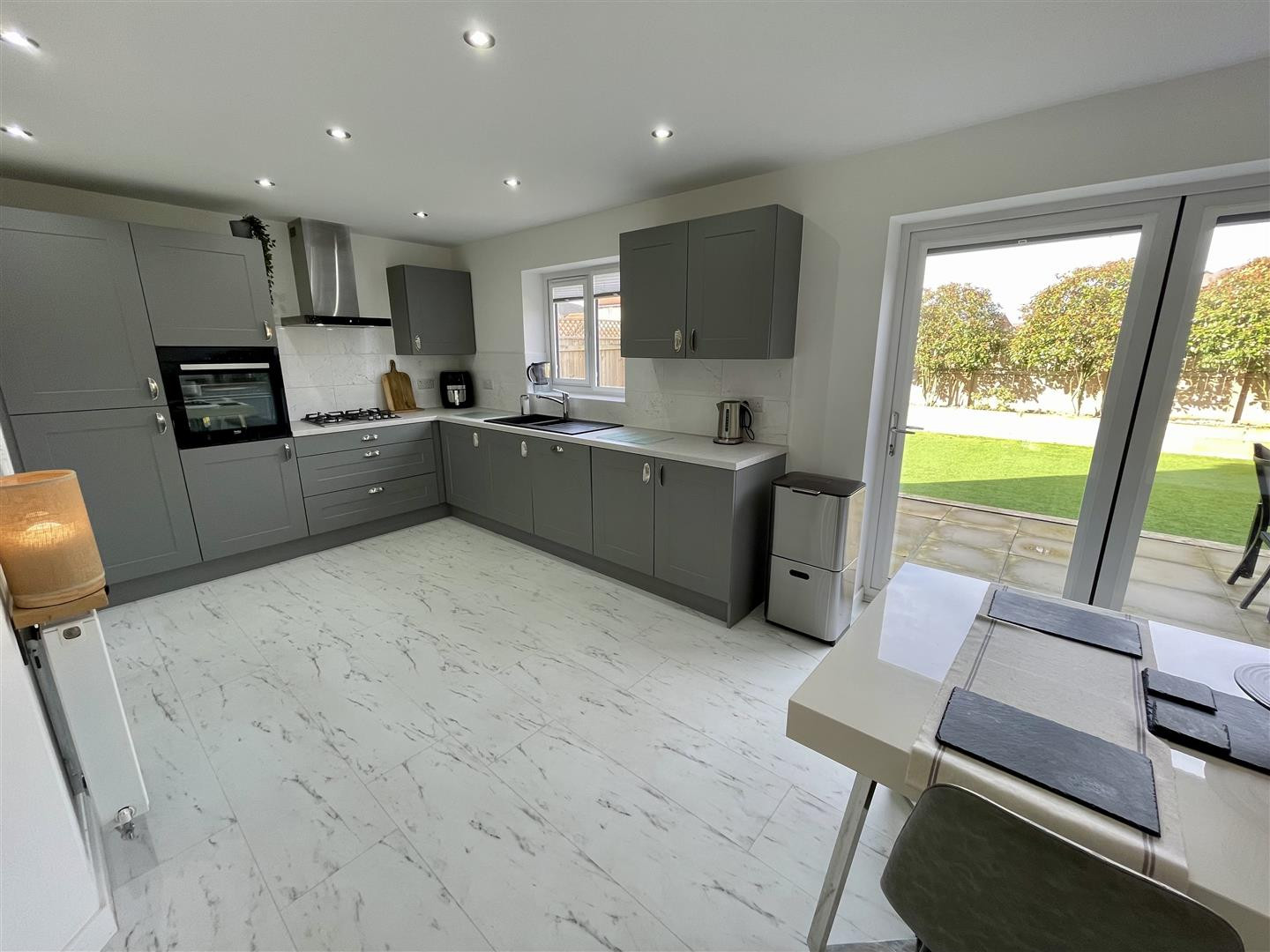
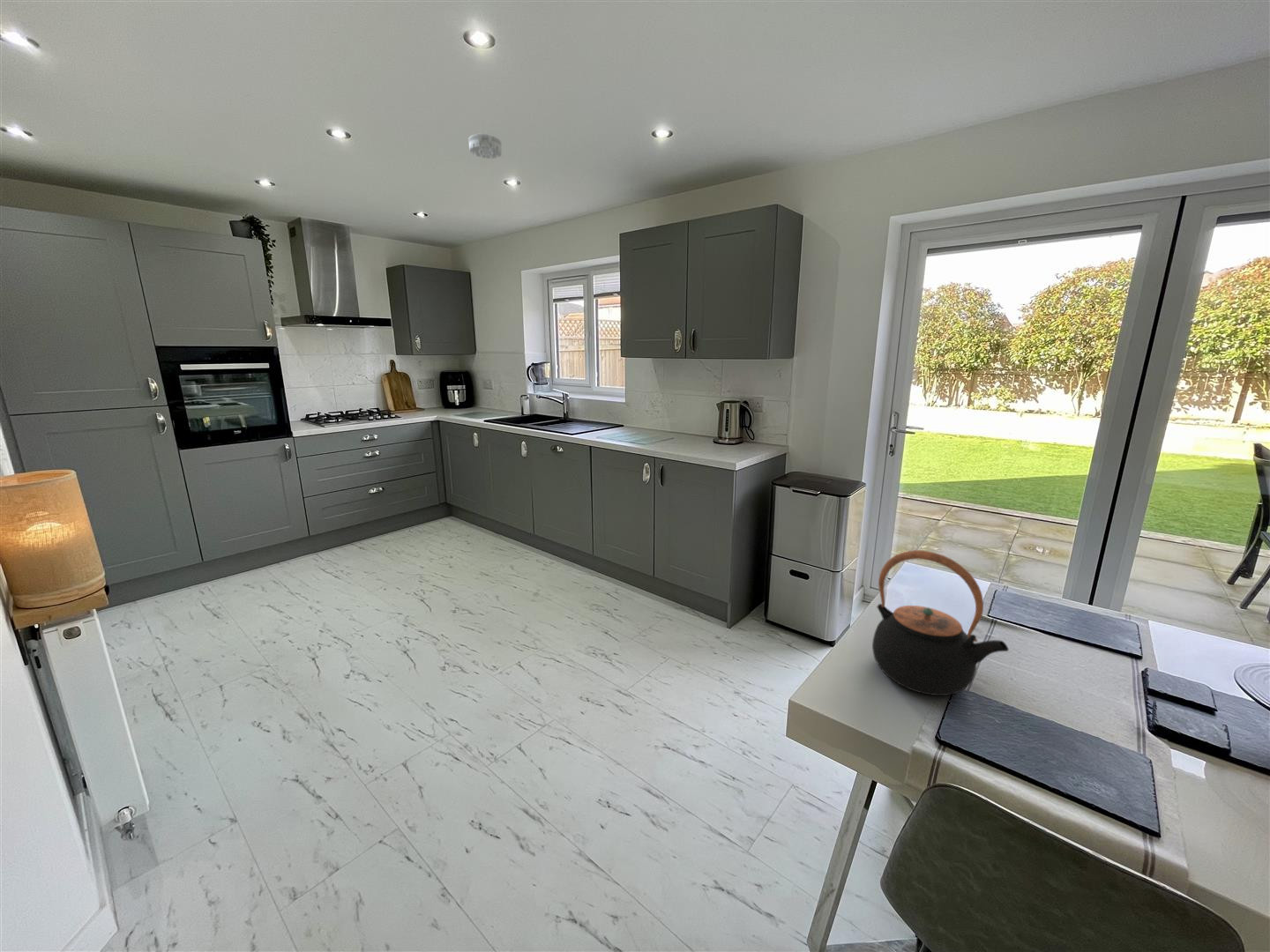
+ teapot [871,549,1010,696]
+ smoke detector [467,132,503,160]
